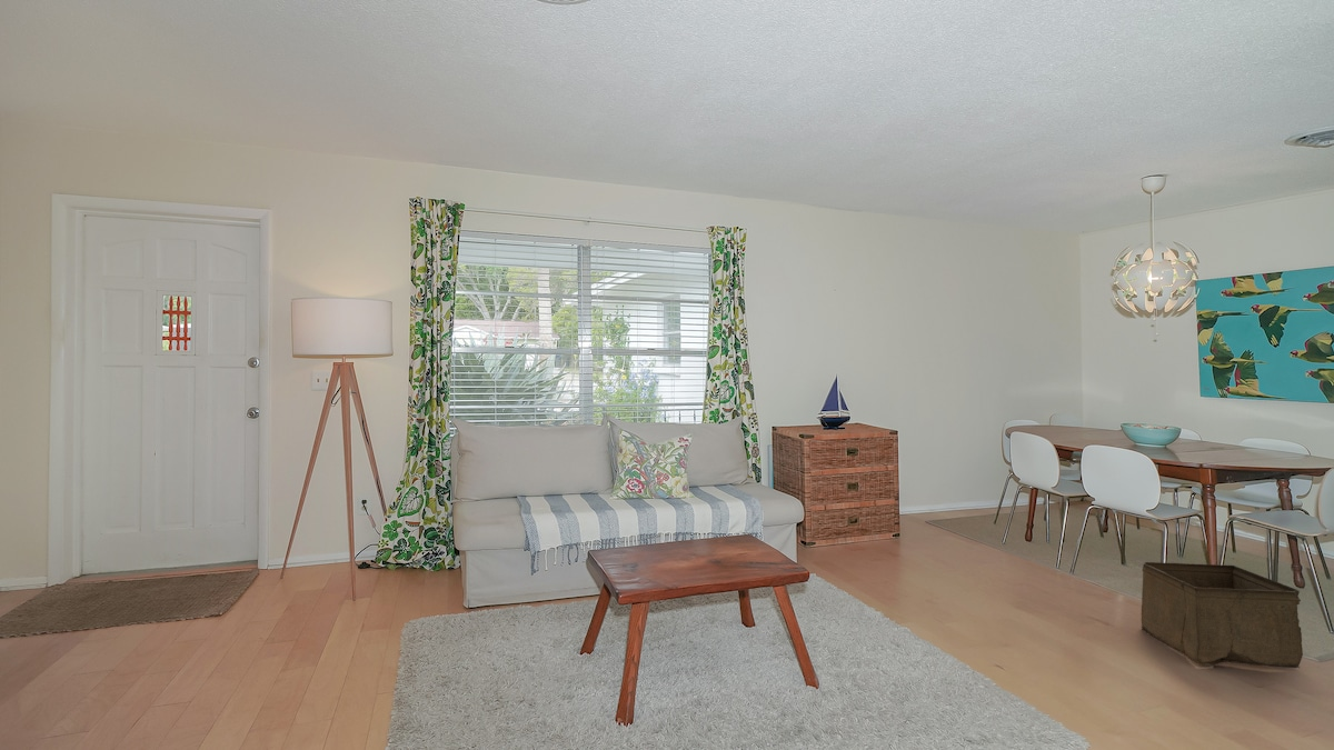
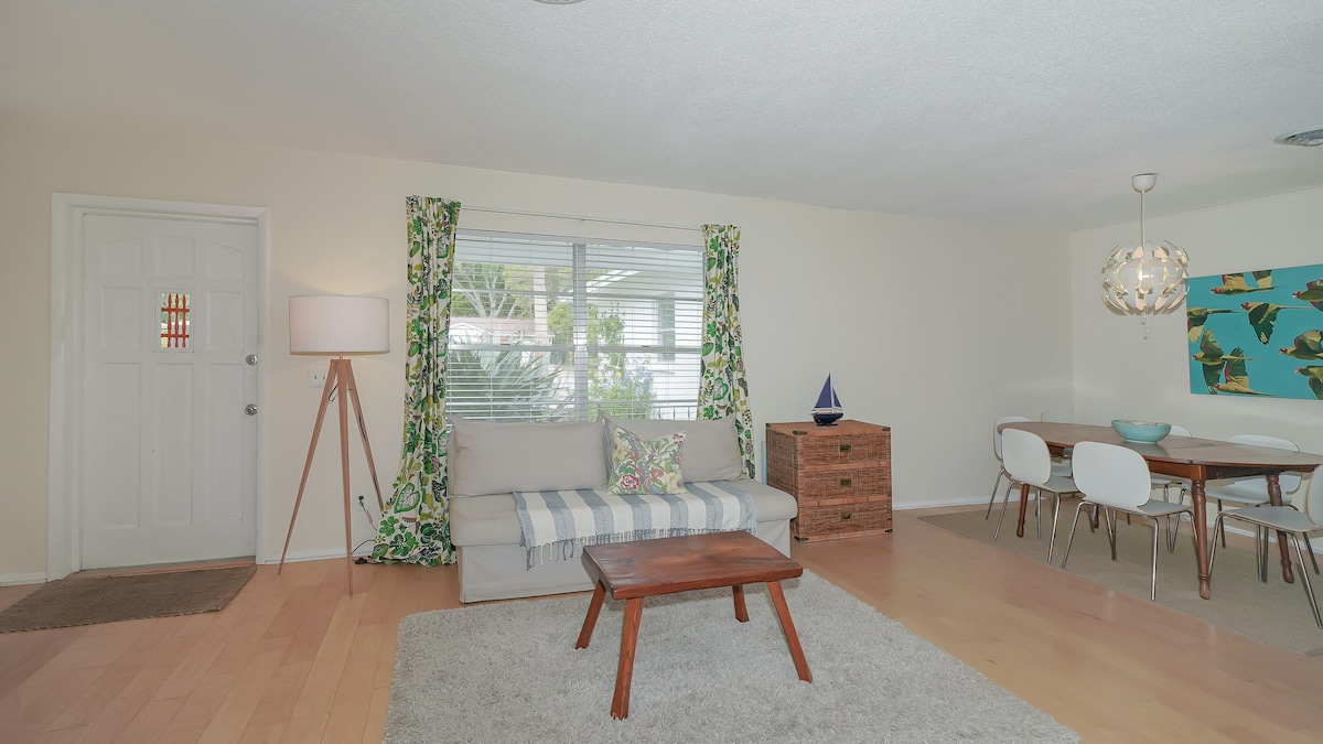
- storage bin [1141,561,1304,669]
